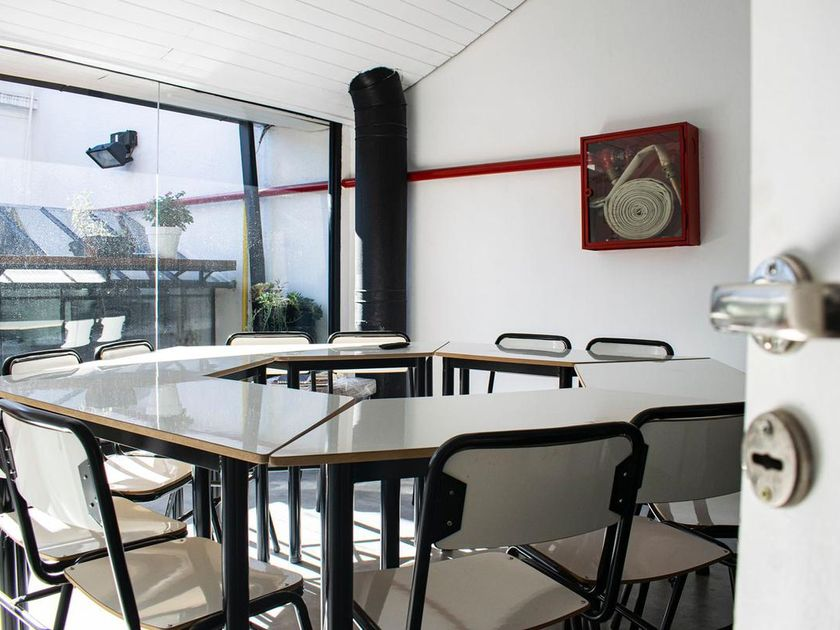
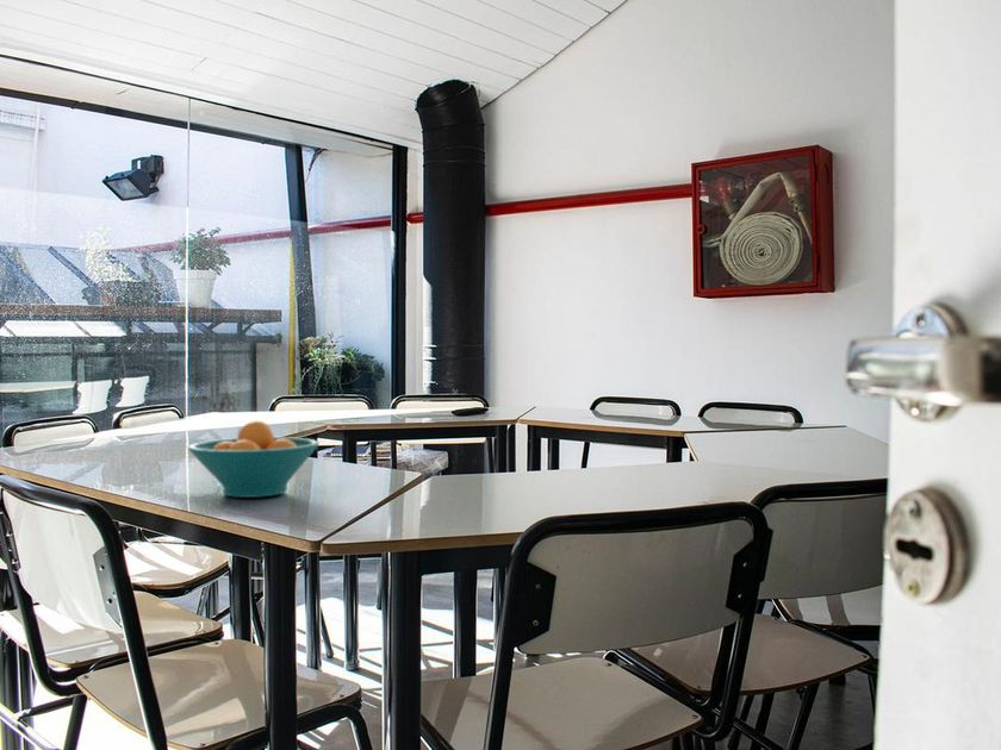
+ fruit bowl [187,419,321,499]
